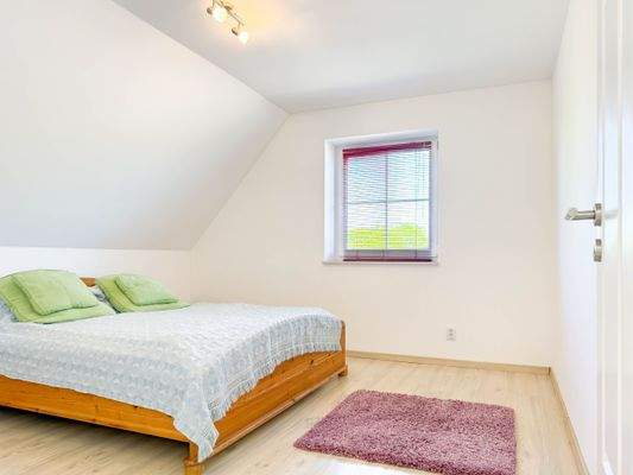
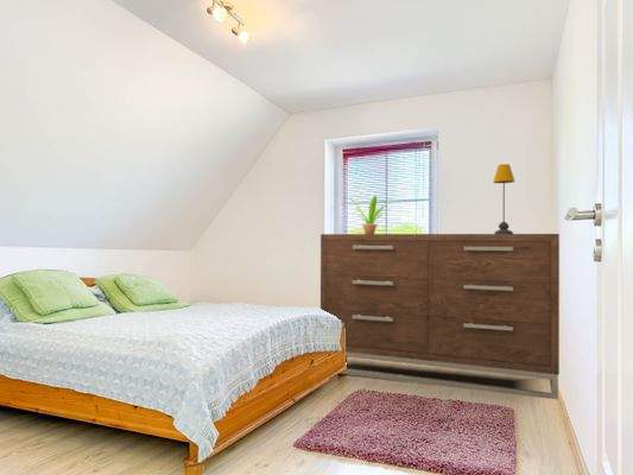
+ dresser [319,233,561,400]
+ potted plant [349,195,386,234]
+ table lamp [492,163,515,234]
